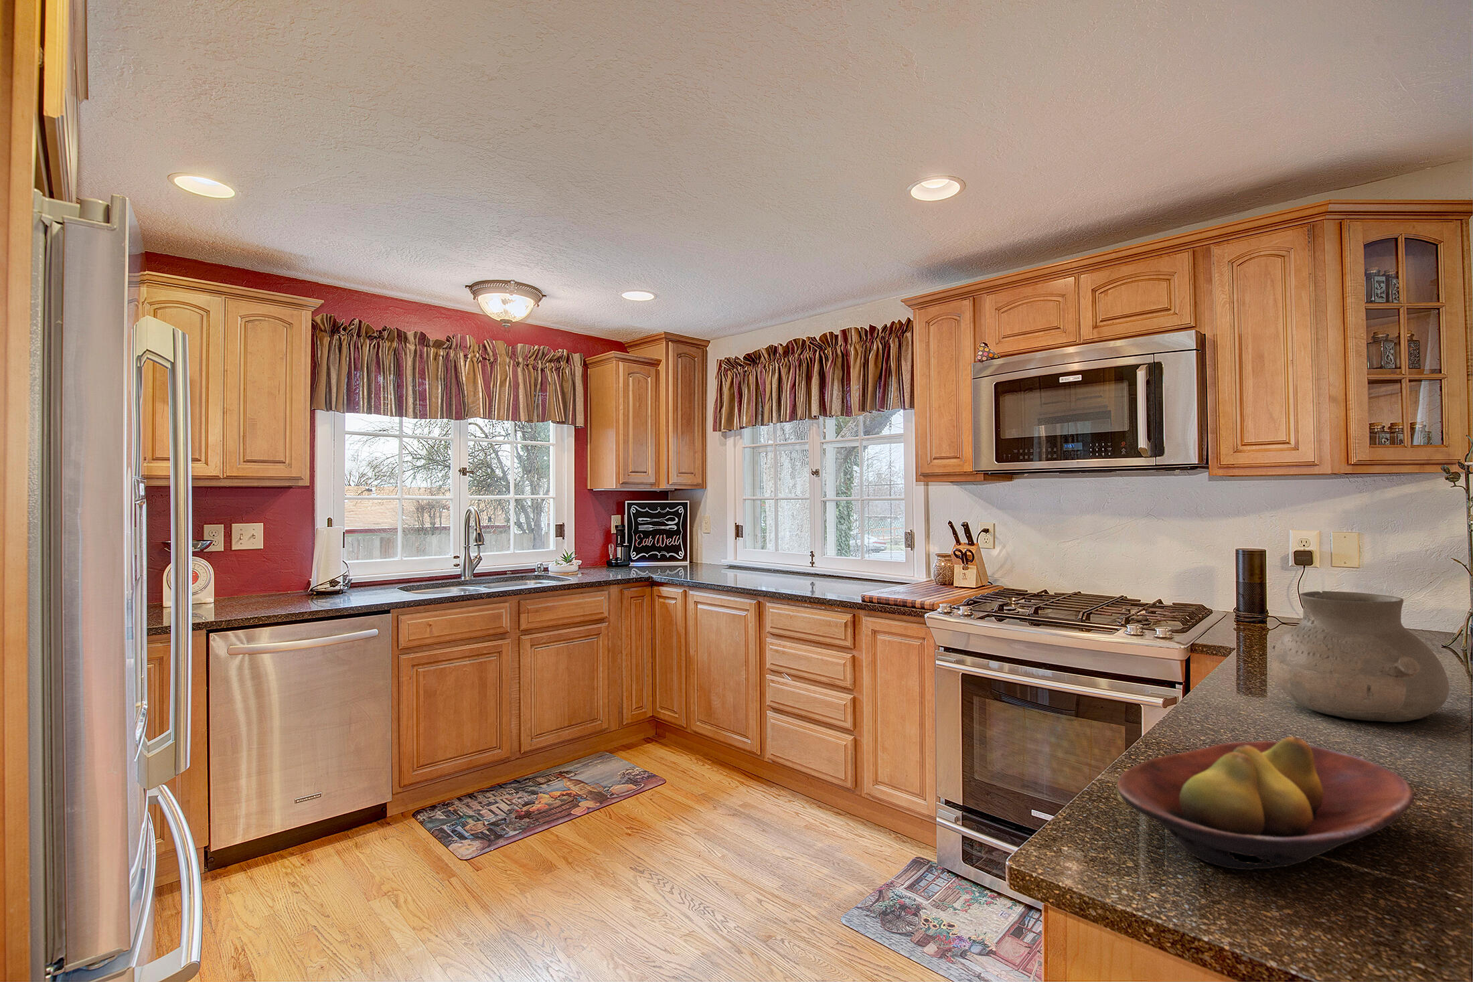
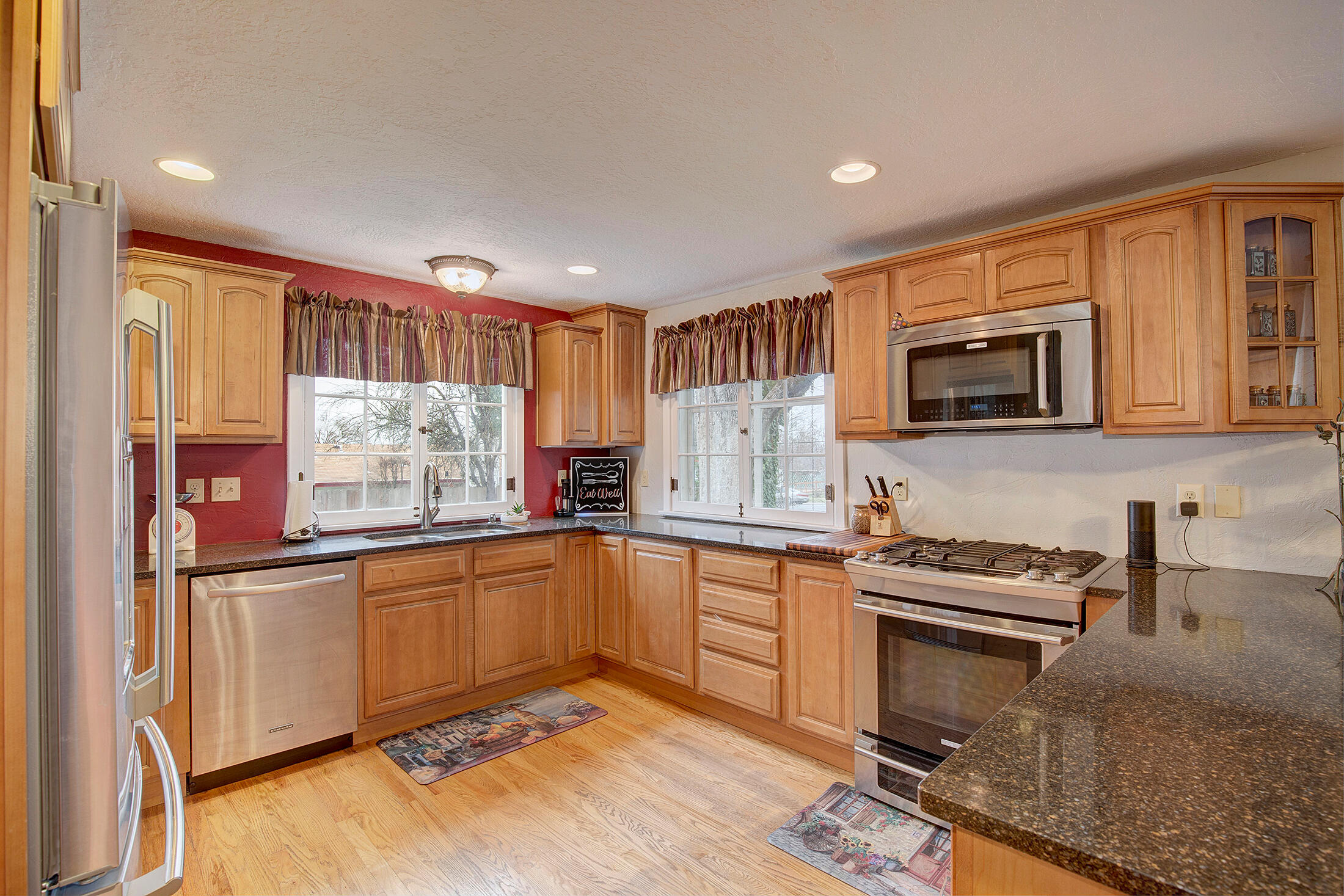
- vase [1271,591,1450,723]
- fruit bowl [1116,736,1415,871]
